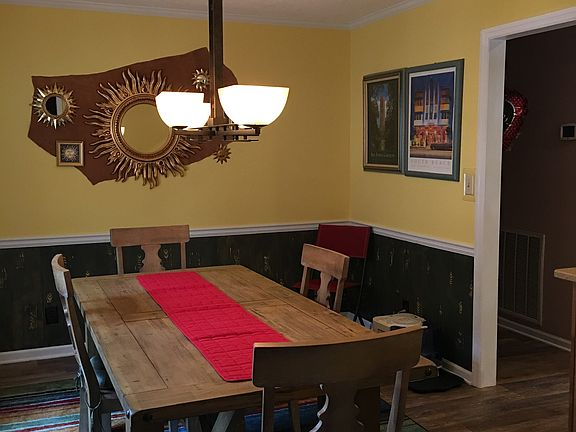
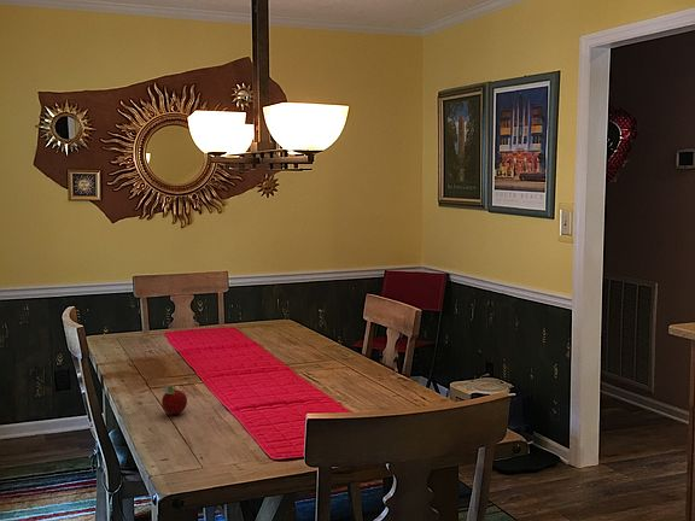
+ fruit [160,384,188,415]
